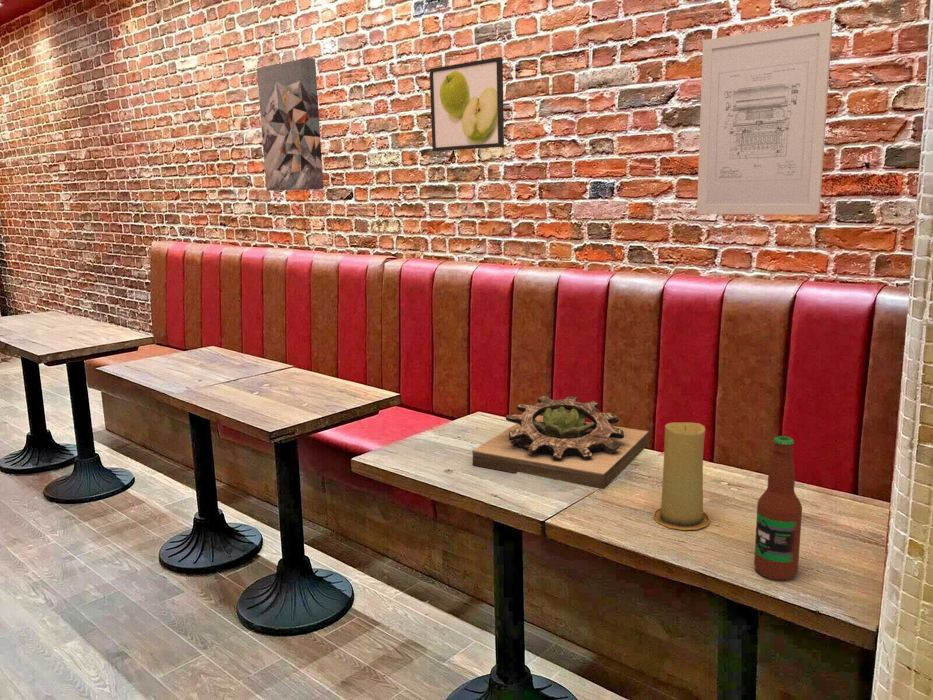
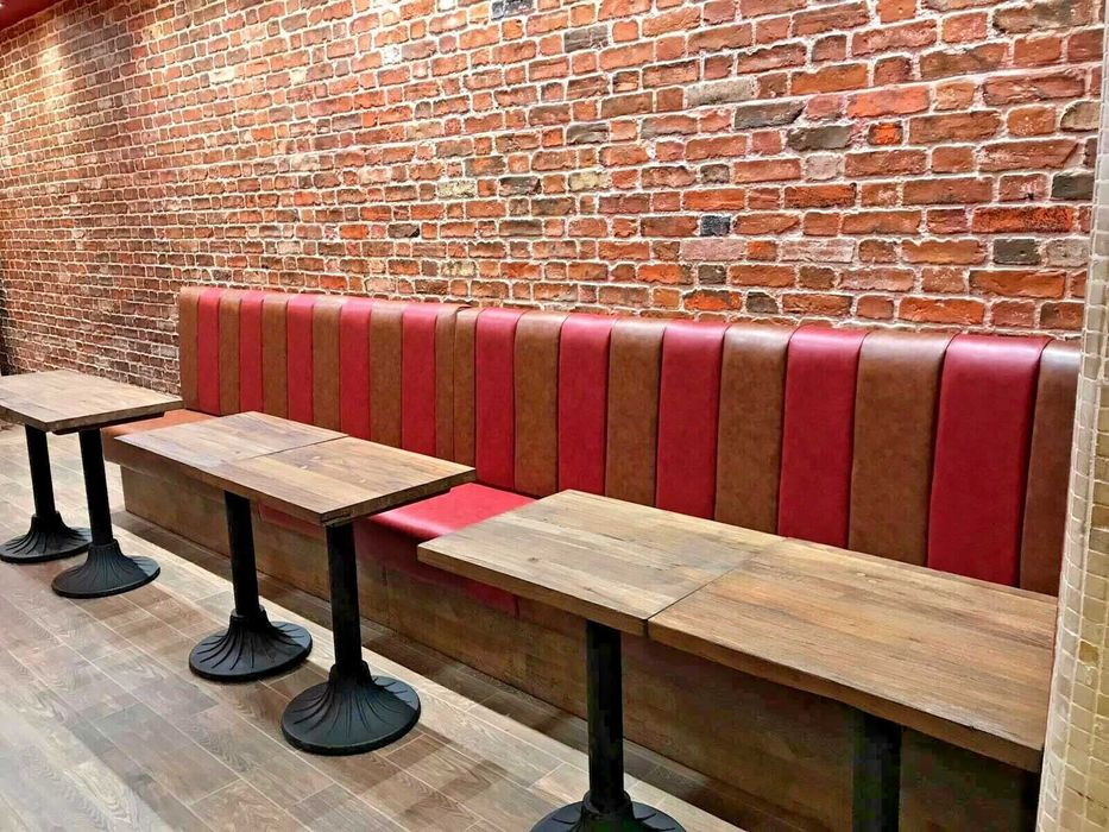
- succulent planter [472,395,650,490]
- wall art [696,19,834,216]
- bottle [753,435,803,581]
- candle [652,422,712,531]
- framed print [429,56,505,152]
- wall art [256,57,324,192]
